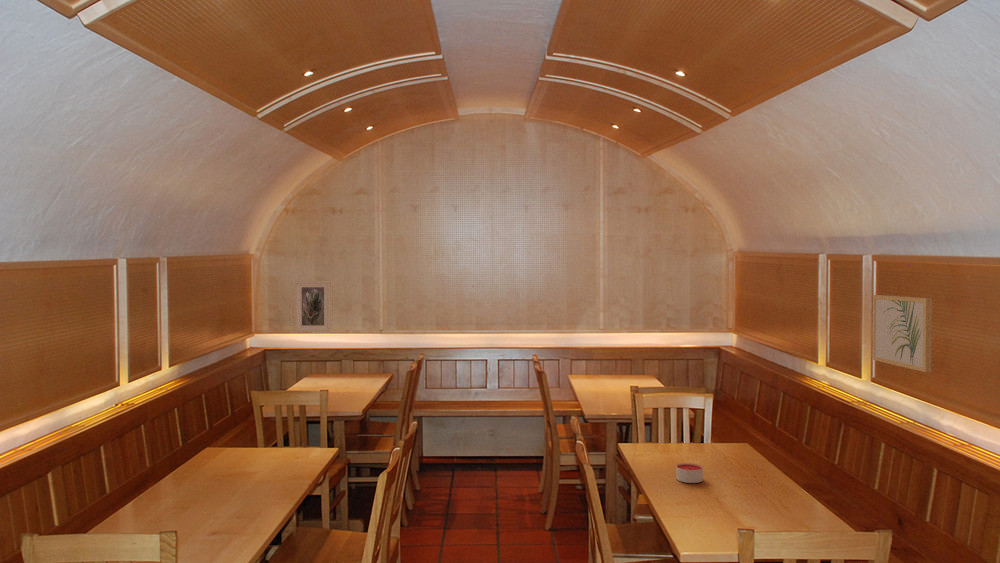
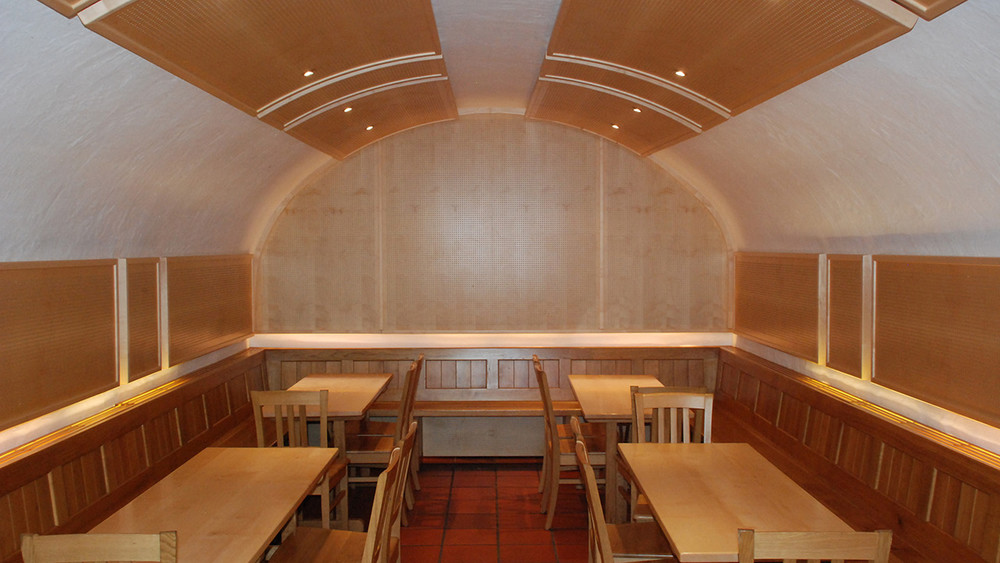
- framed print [294,280,332,333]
- wall art [872,294,933,373]
- candle [675,462,704,484]
